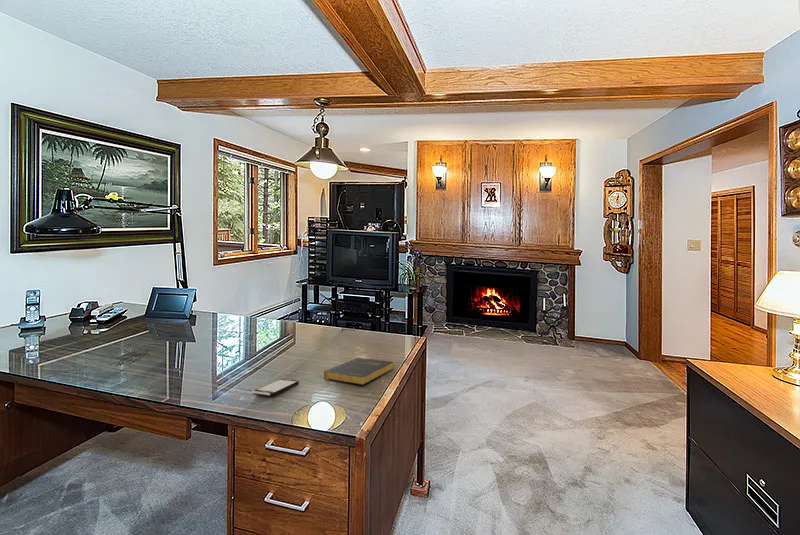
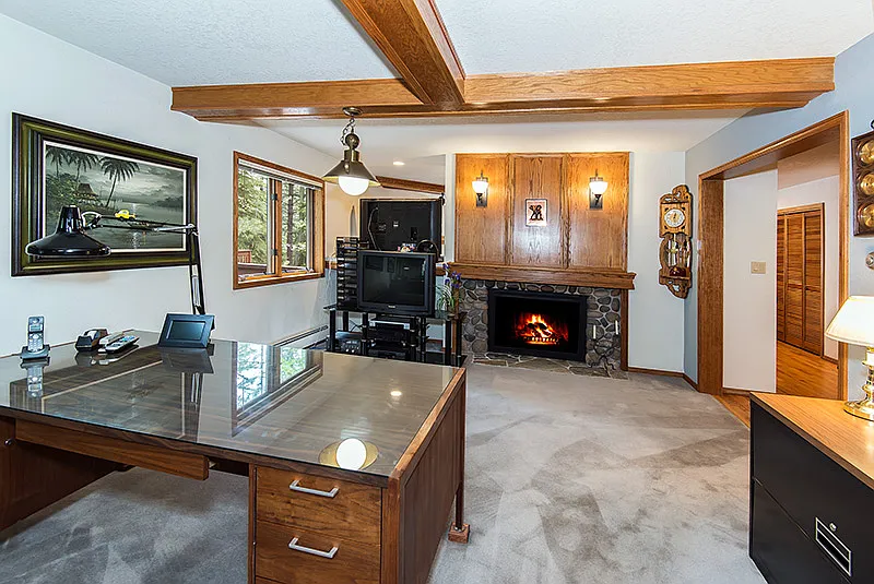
- smartphone [251,378,300,397]
- book [323,357,394,386]
